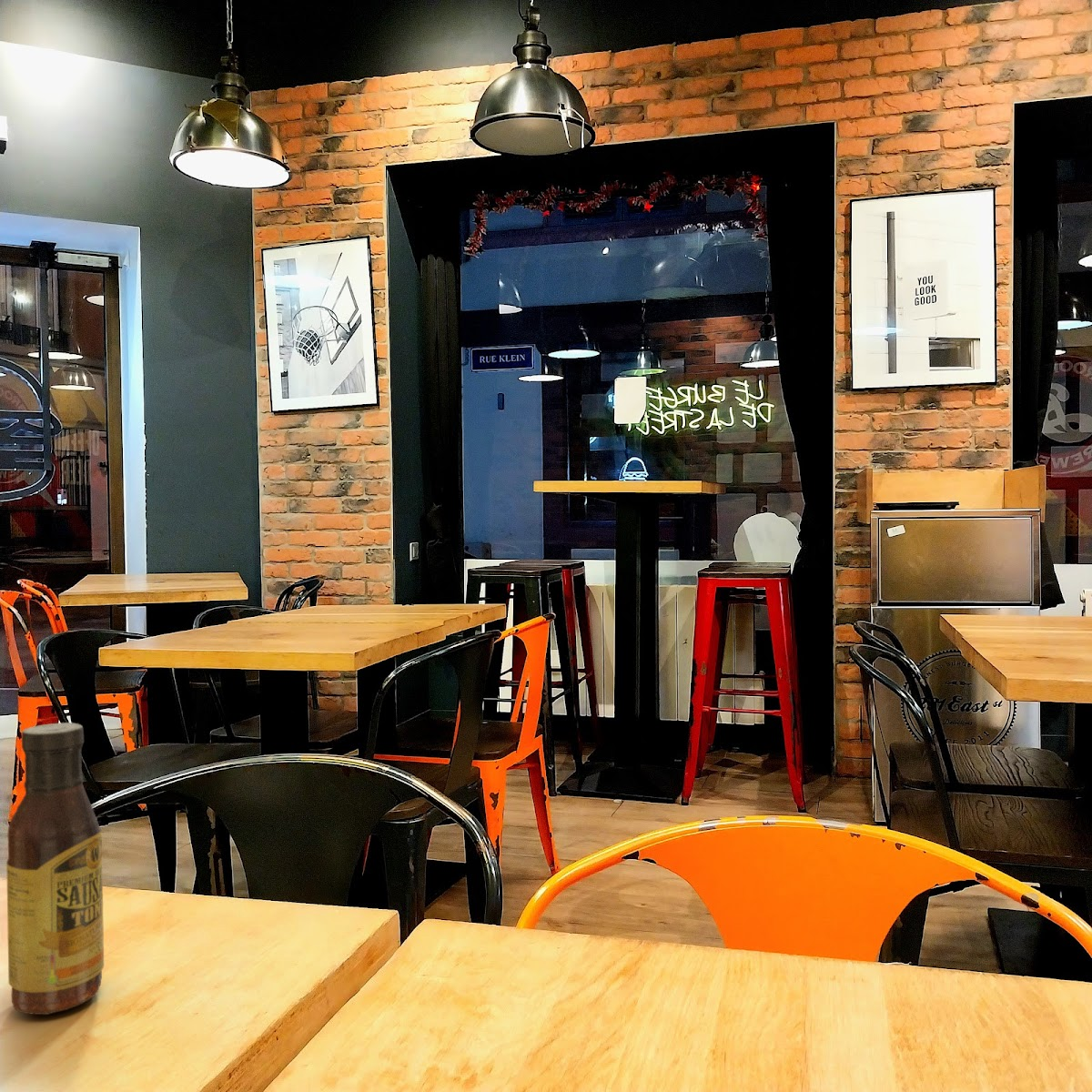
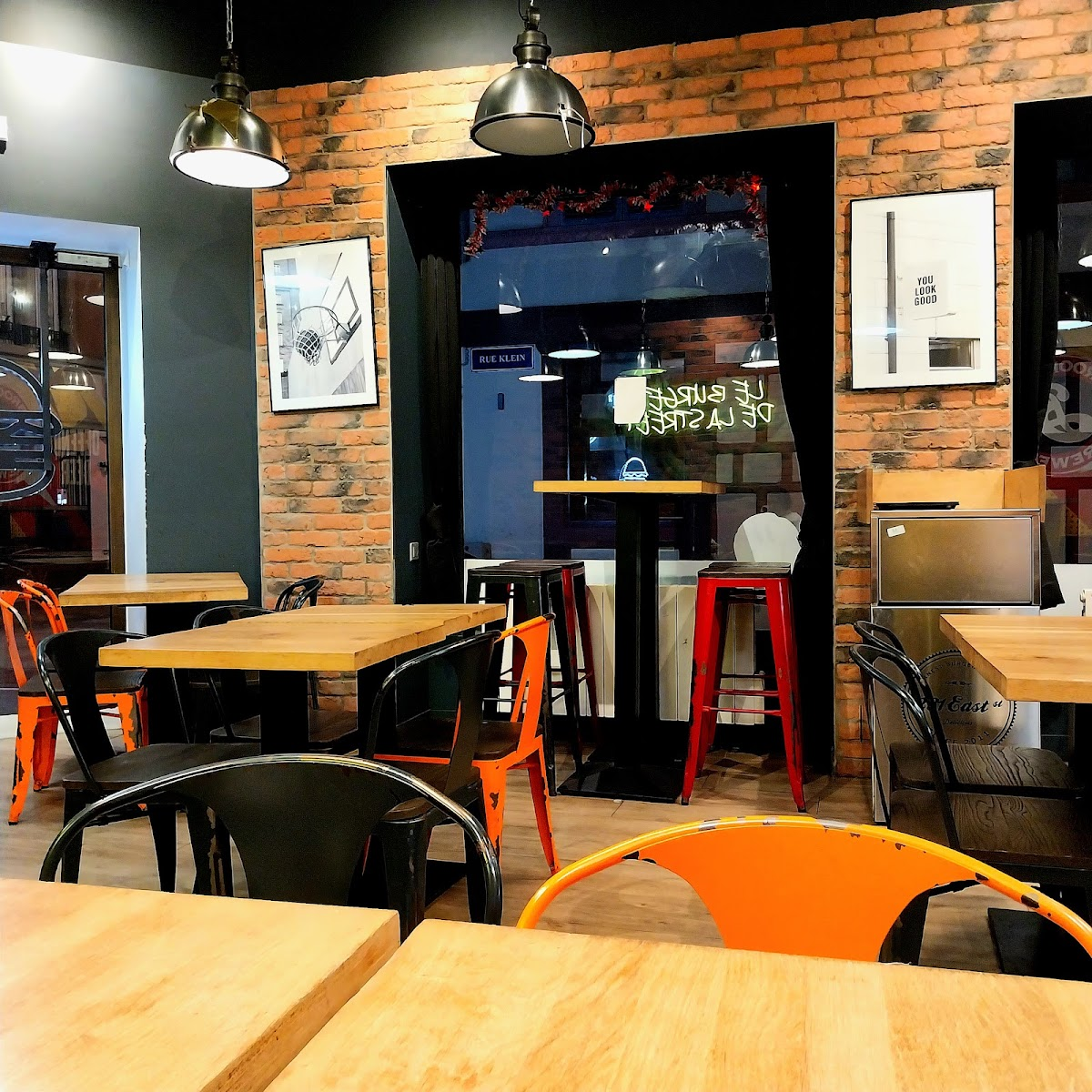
- sauce bottle [5,722,105,1016]
